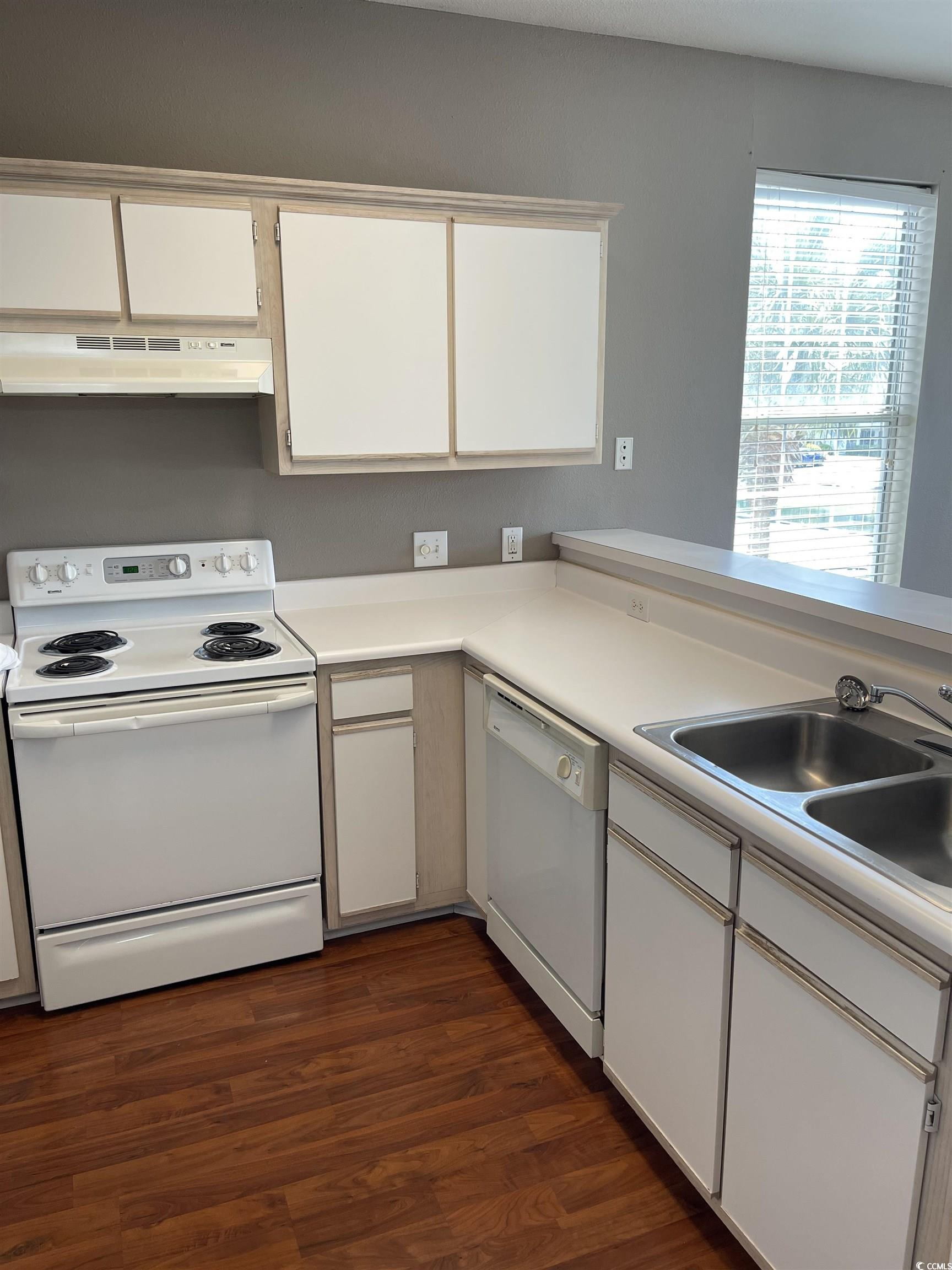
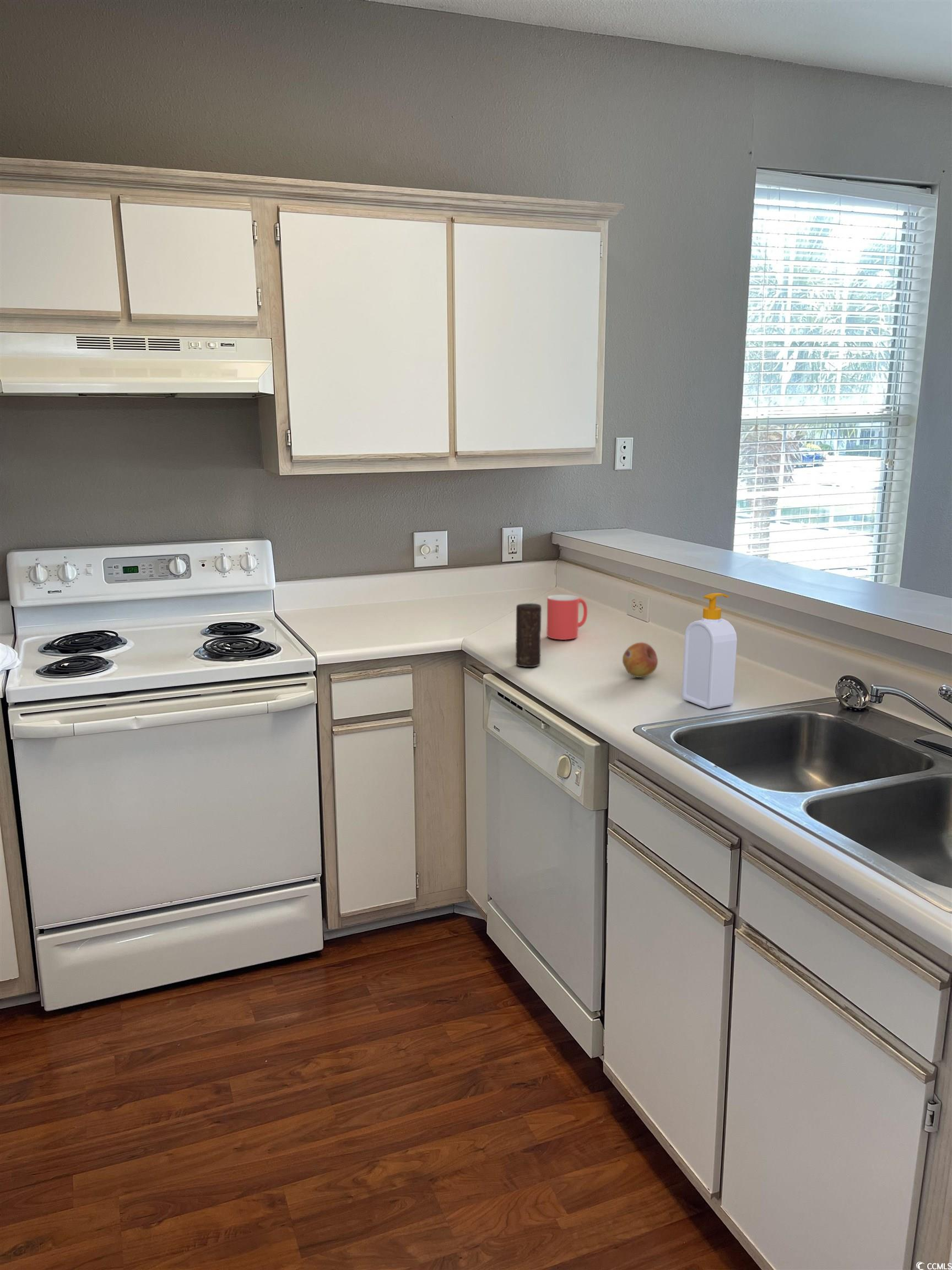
+ mug [546,594,588,641]
+ fruit [622,642,658,678]
+ candle [515,603,542,668]
+ soap bottle [681,593,738,709]
